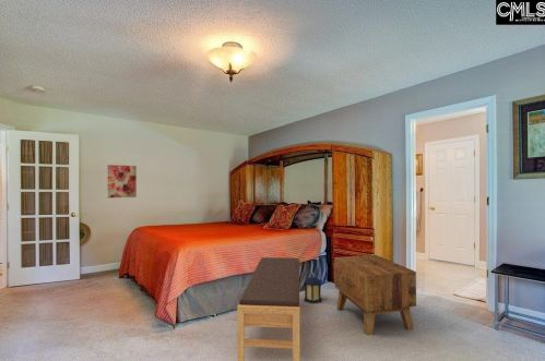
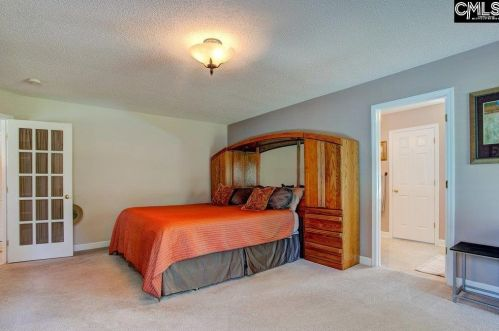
- wall art [106,164,138,198]
- bench [236,256,300,361]
- lantern [303,272,322,304]
- side table [333,254,417,337]
